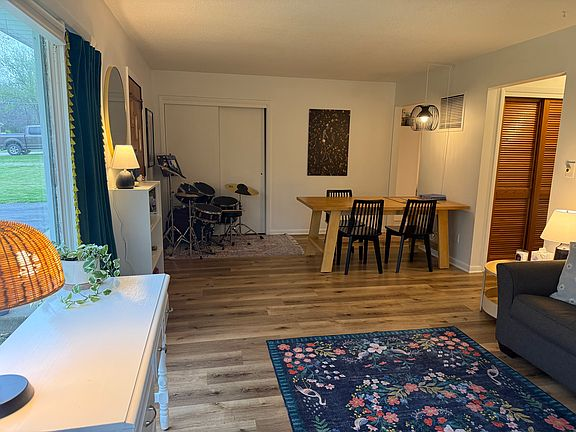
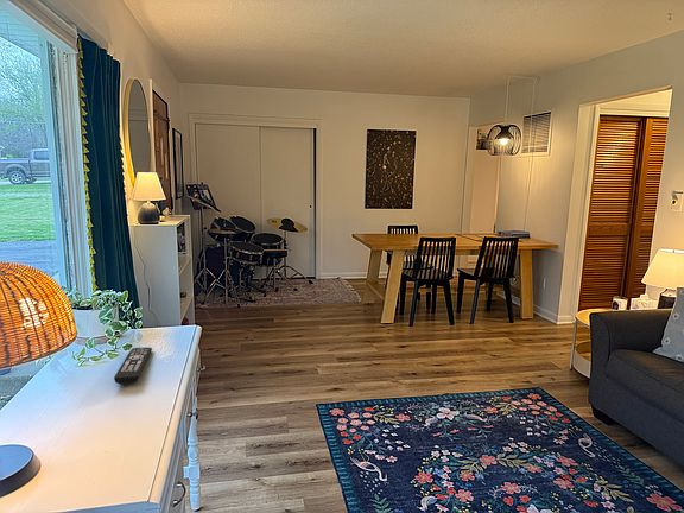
+ remote control [113,347,153,385]
